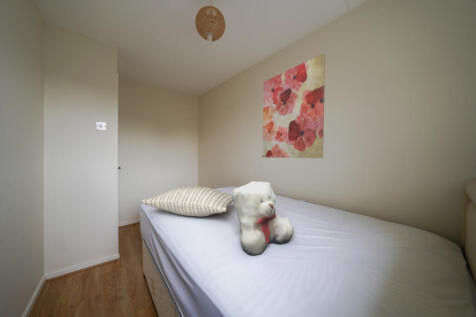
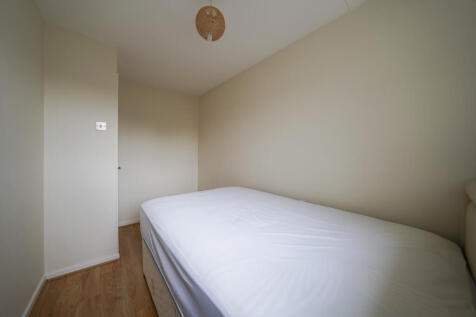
- wall art [261,52,326,159]
- teddy bear [231,180,295,257]
- pillow [140,185,233,217]
